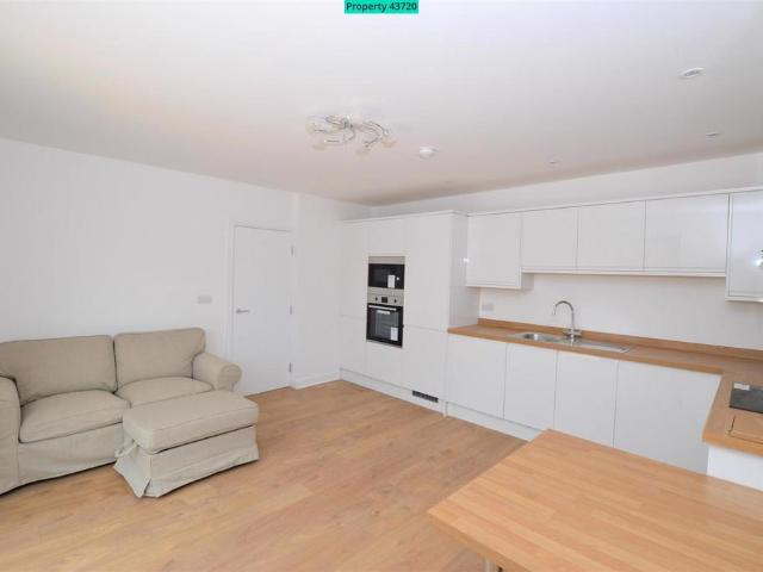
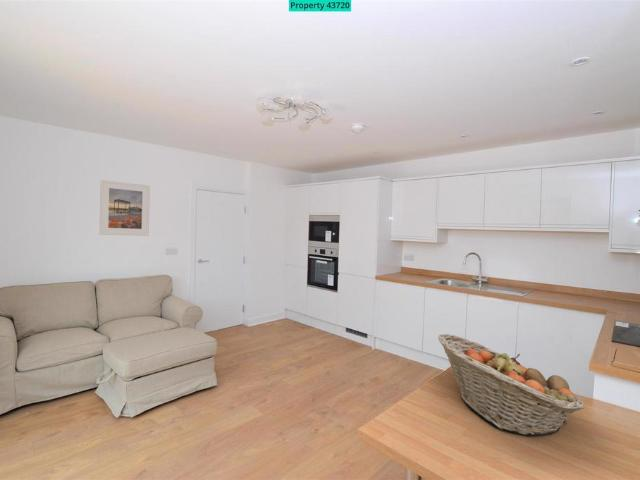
+ fruit basket [437,333,585,437]
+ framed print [98,179,151,237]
